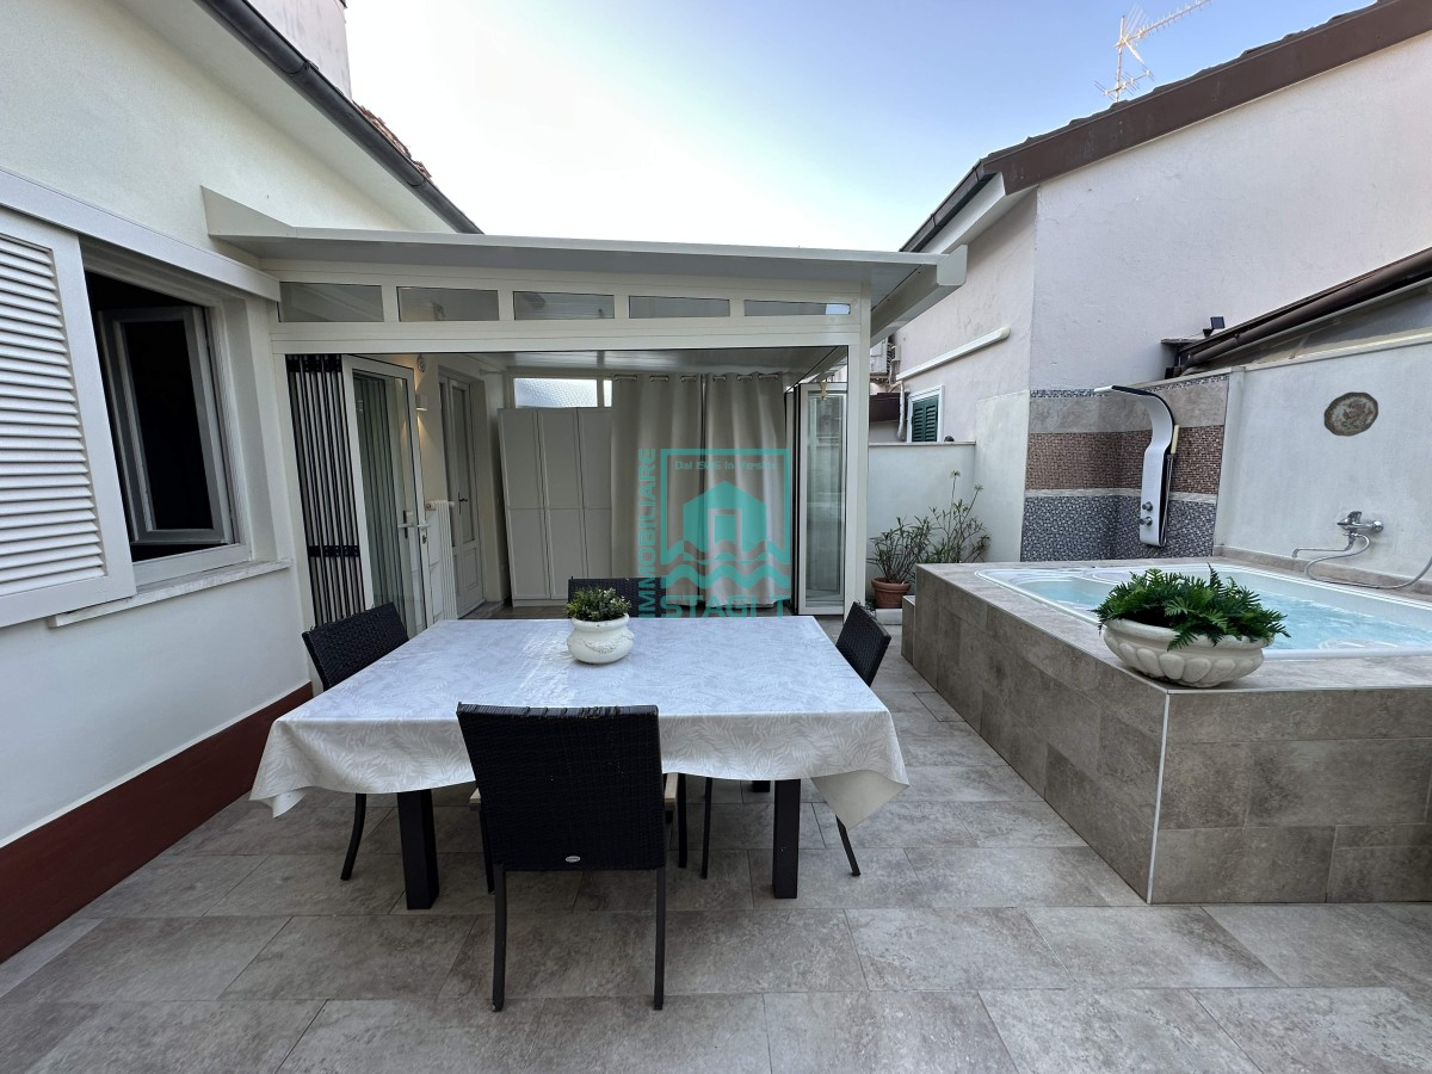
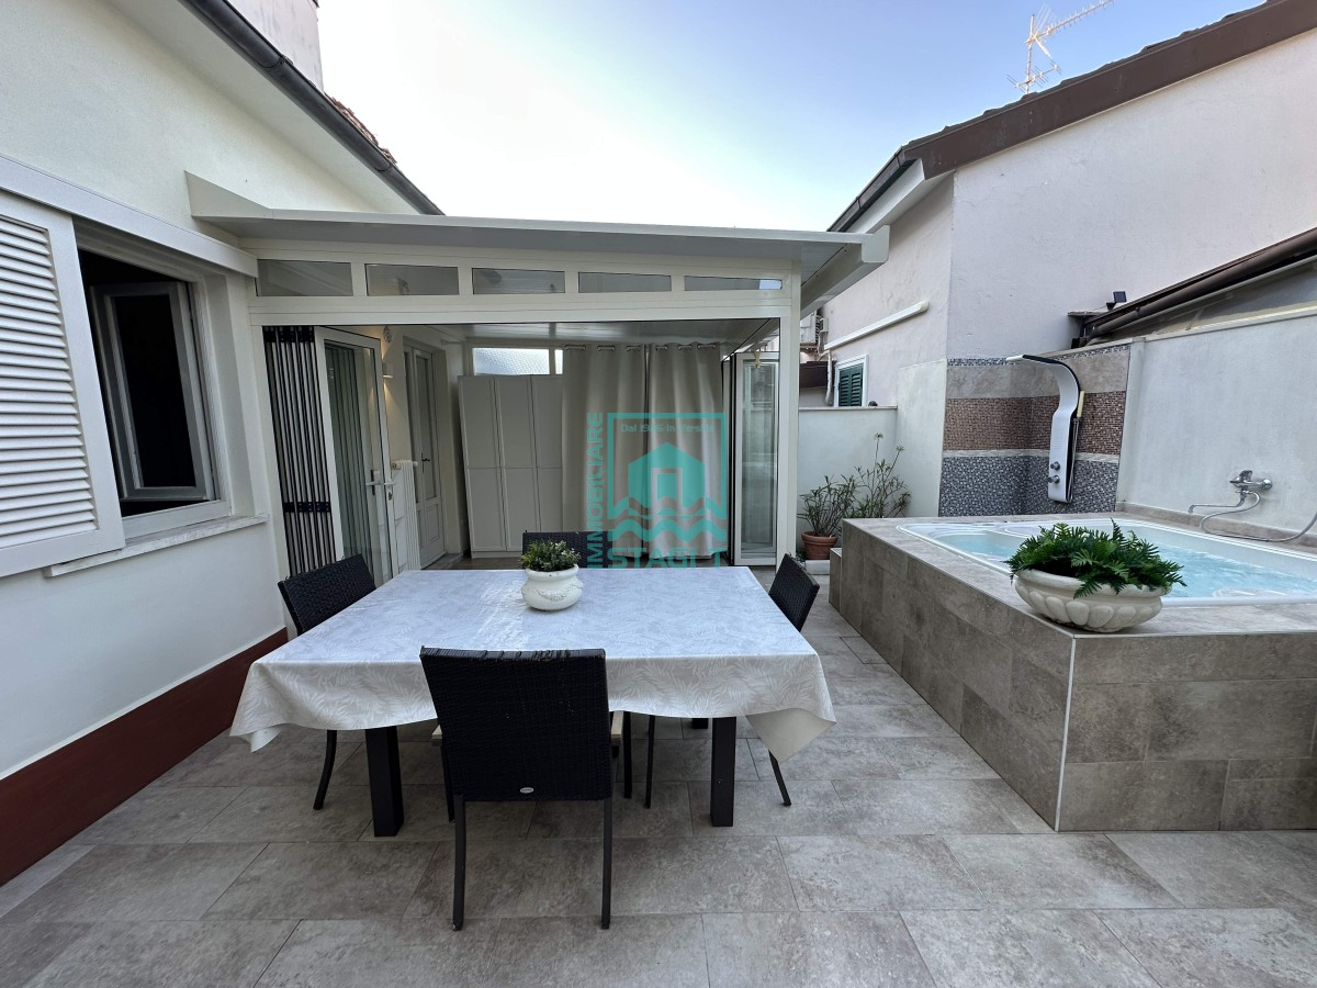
- decorative plate [1322,390,1379,438]
